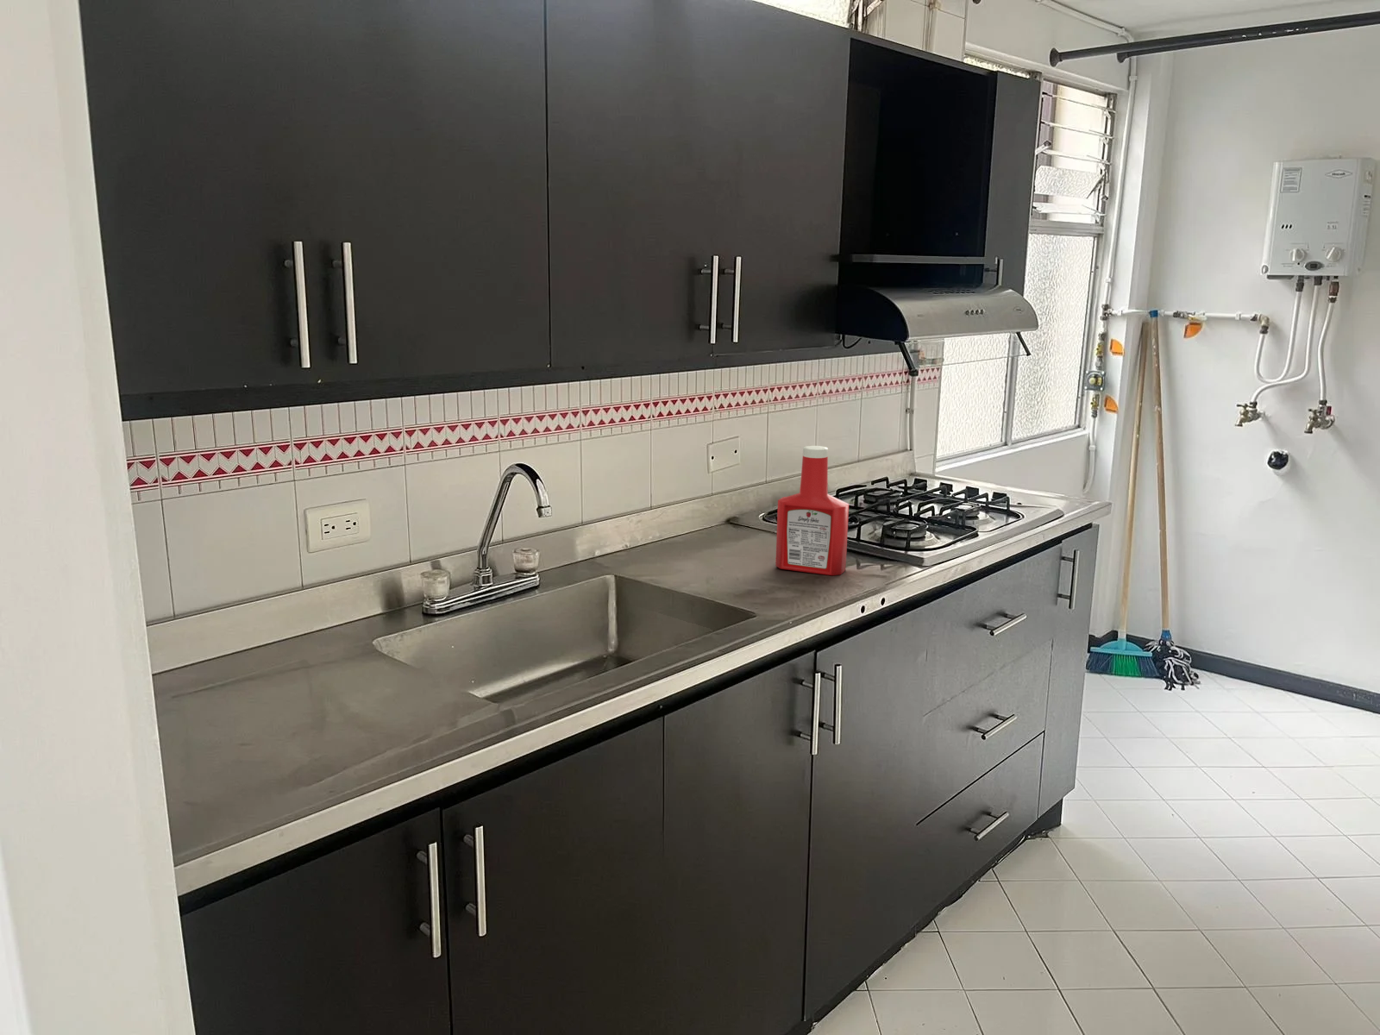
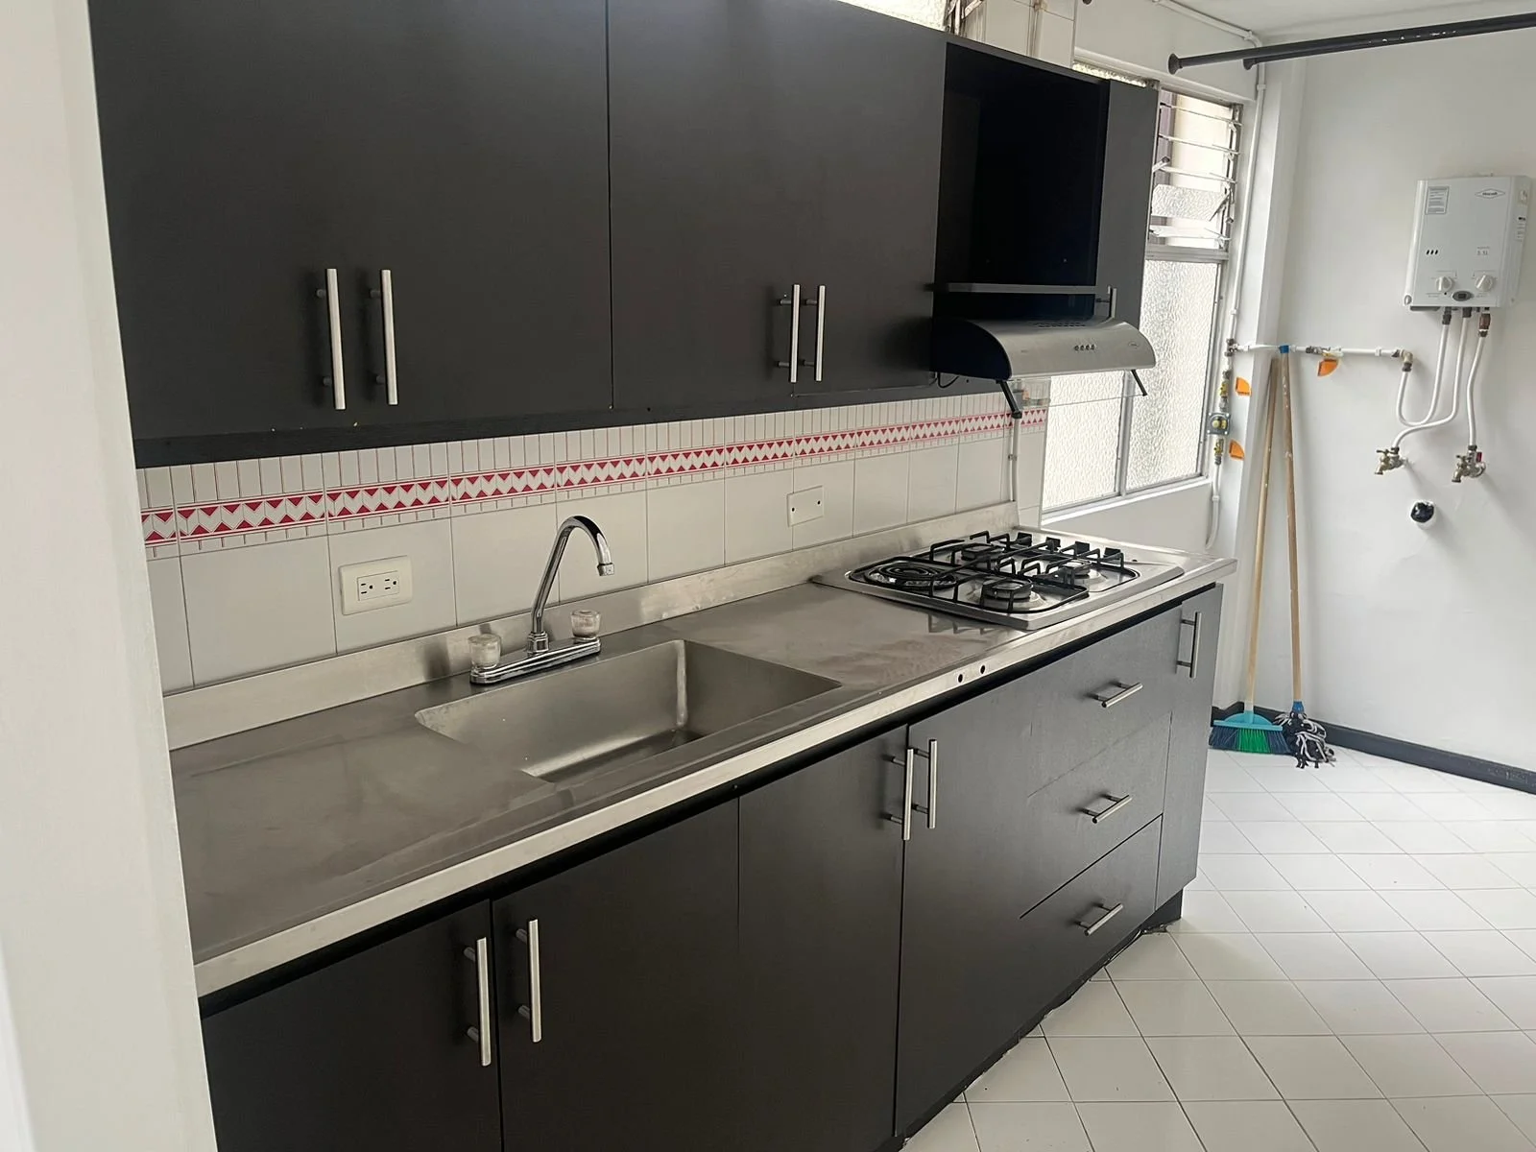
- soap bottle [775,445,850,576]
